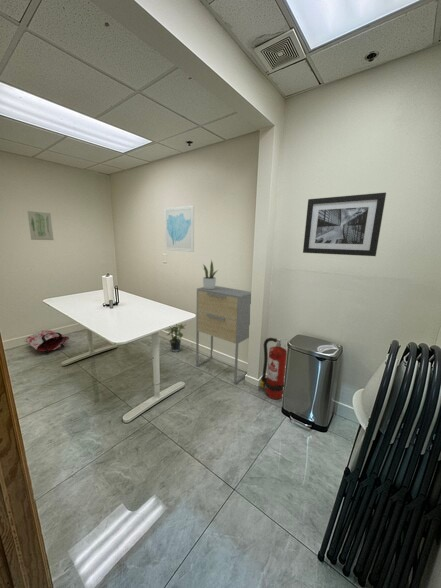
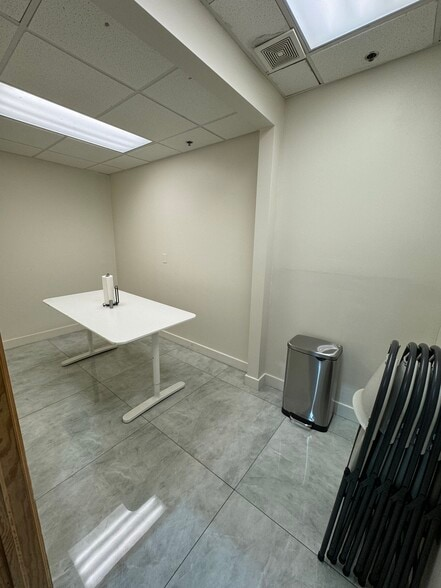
- wall art [302,191,387,257]
- bag [23,329,70,354]
- potted plant [200,259,219,290]
- wall art [26,210,54,241]
- potted plant [164,322,188,353]
- wall art [163,204,195,253]
- fire extinguisher [259,337,290,401]
- cabinet [195,285,252,385]
